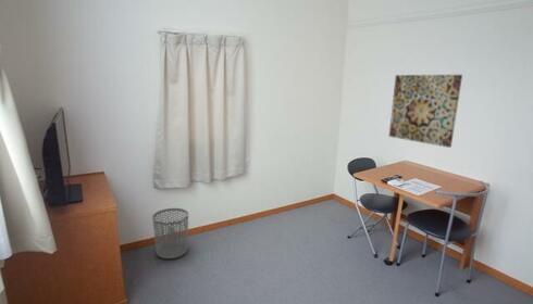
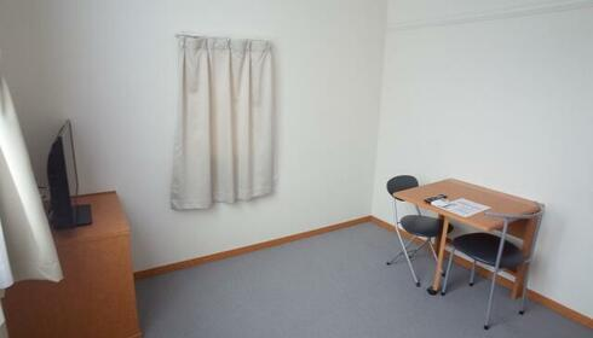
- wall art [388,74,463,149]
- waste bin [151,207,189,259]
